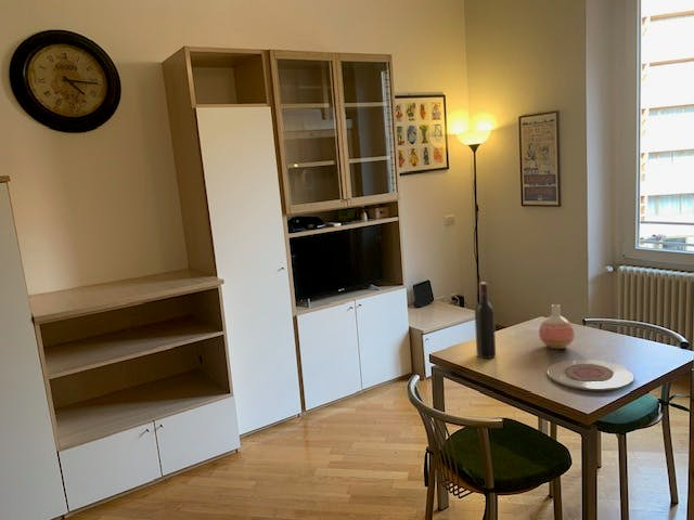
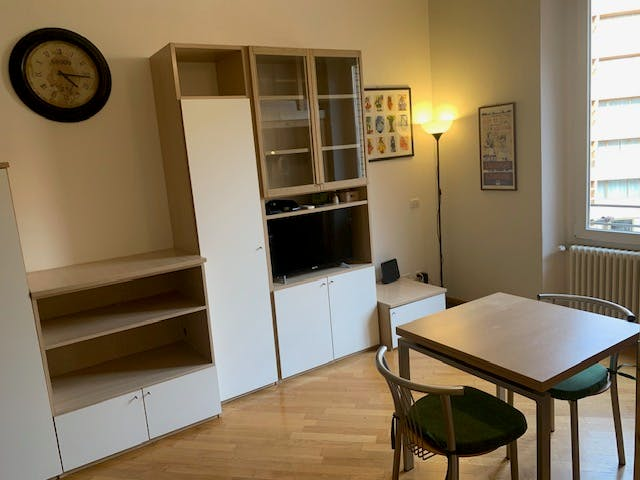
- wine bottle [474,282,497,360]
- vase [538,303,576,350]
- plate [547,359,634,391]
